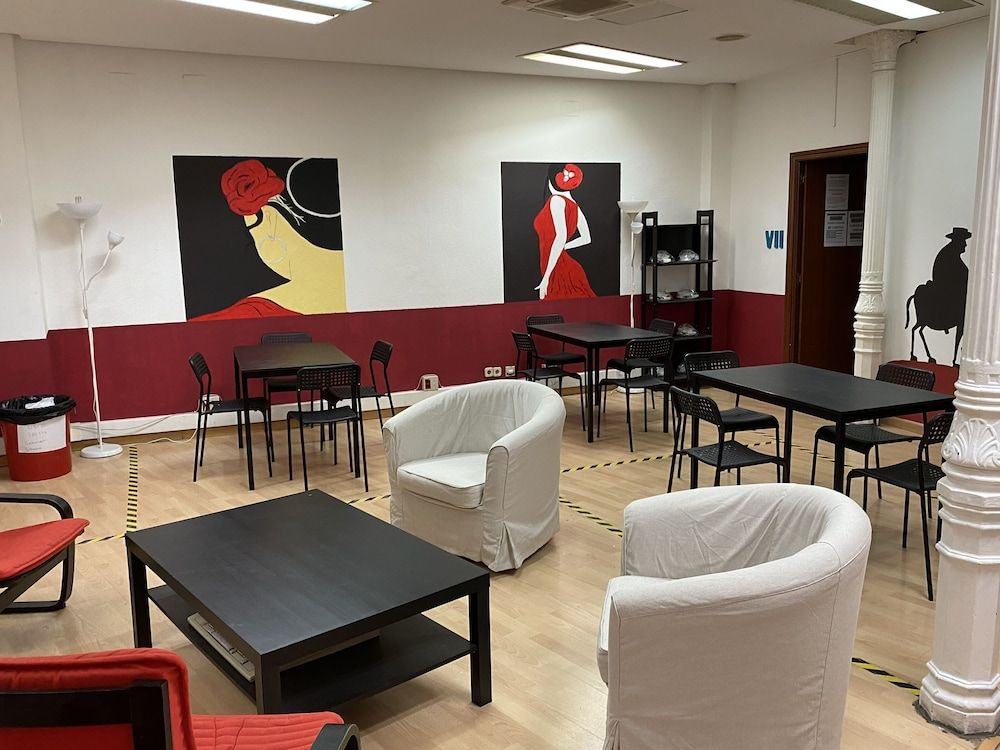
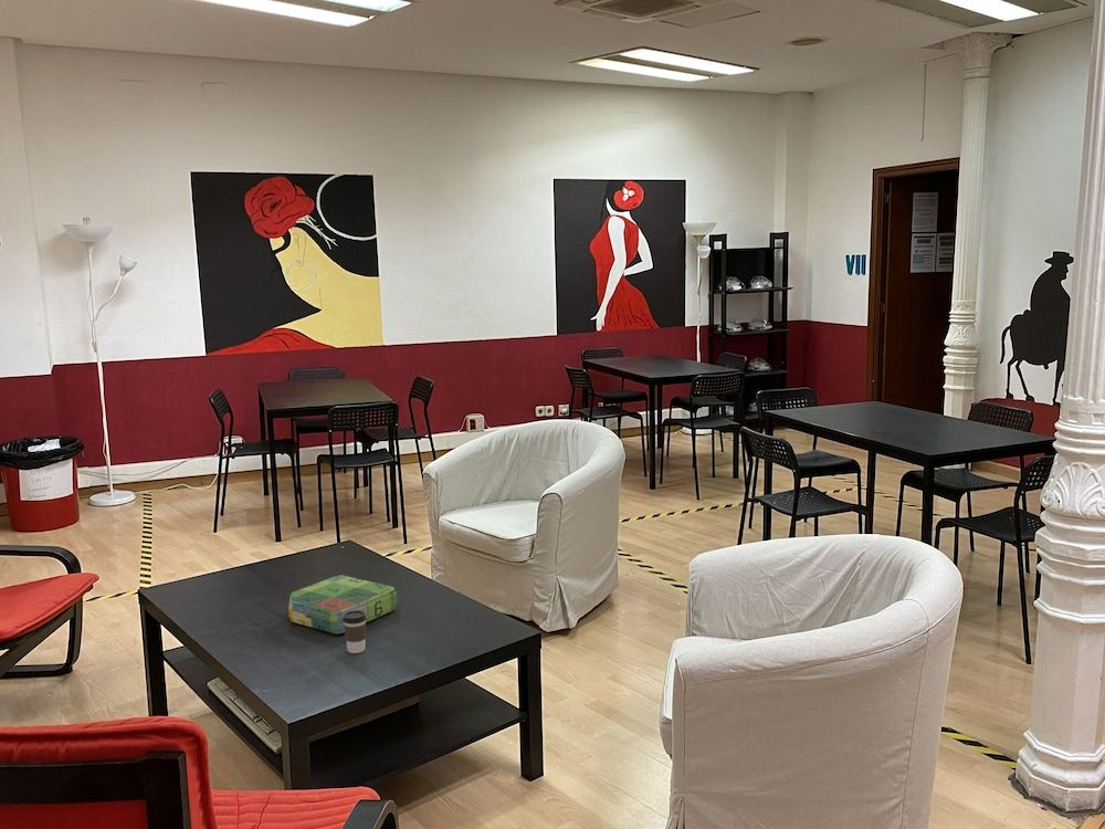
+ board game [287,574,398,634]
+ coffee cup [343,610,367,654]
